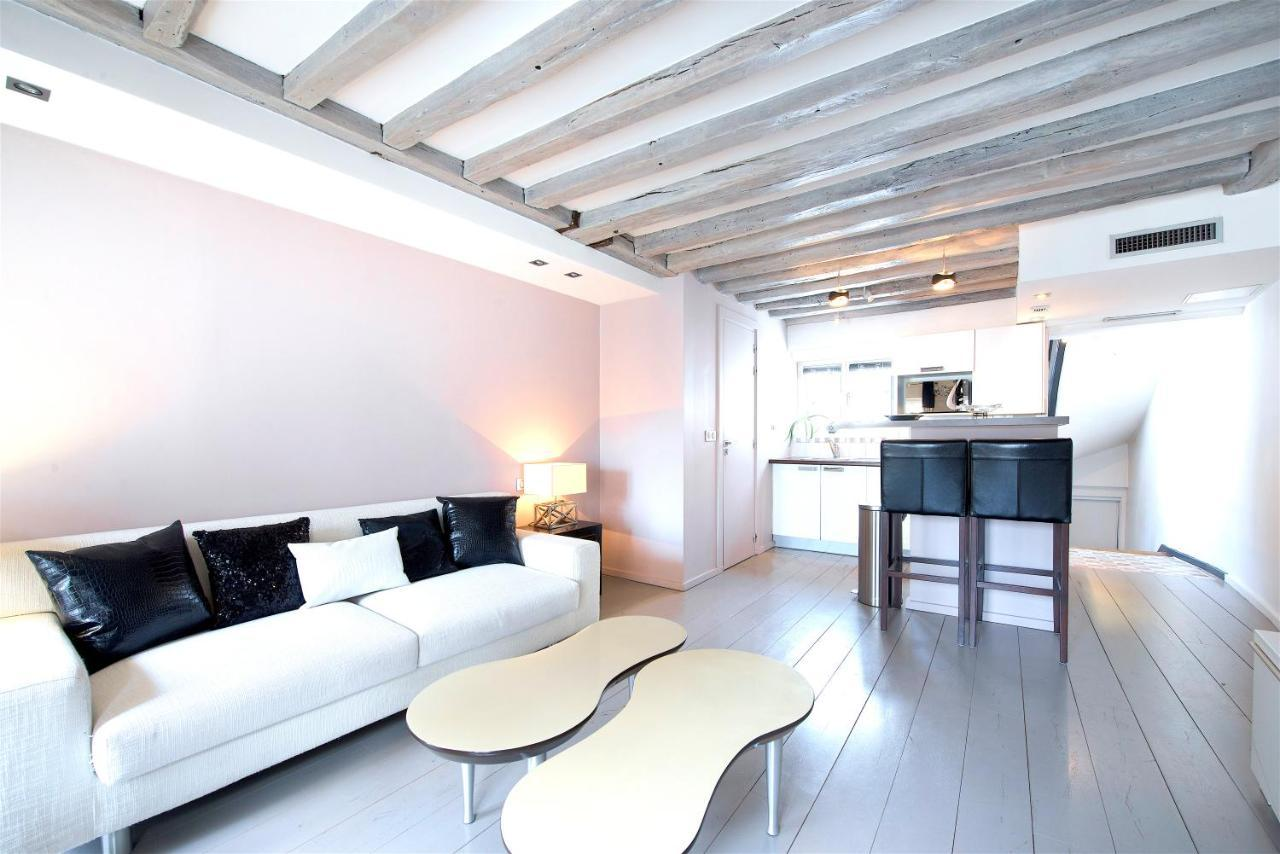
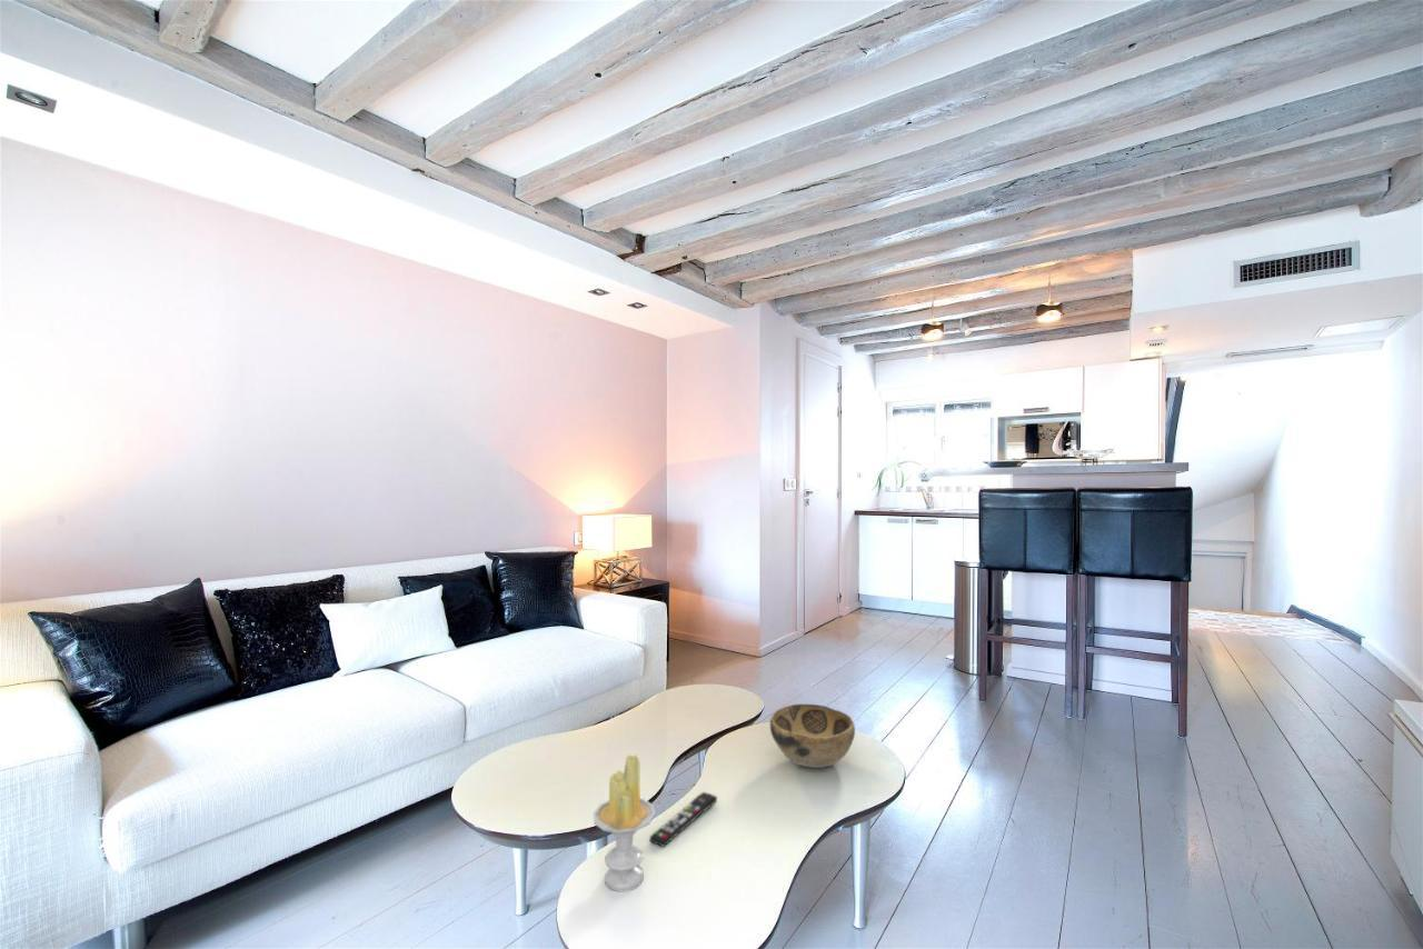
+ remote control [648,791,718,848]
+ candle [591,753,656,893]
+ decorative bowl [769,703,856,769]
